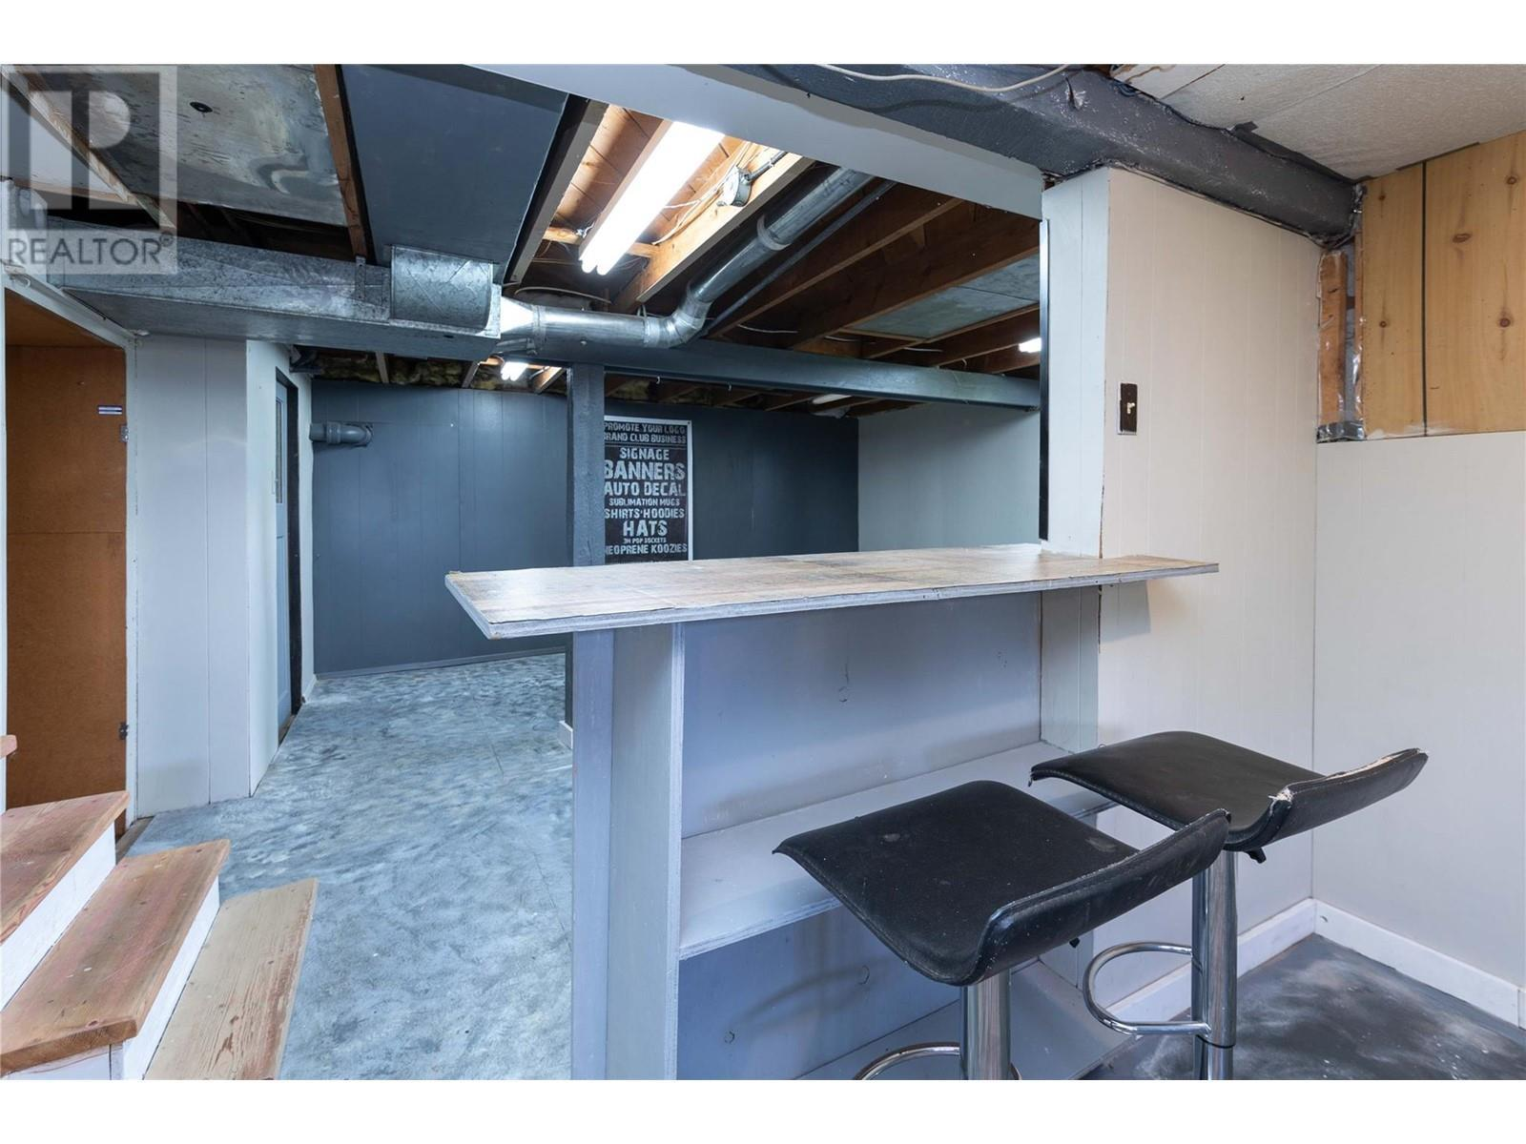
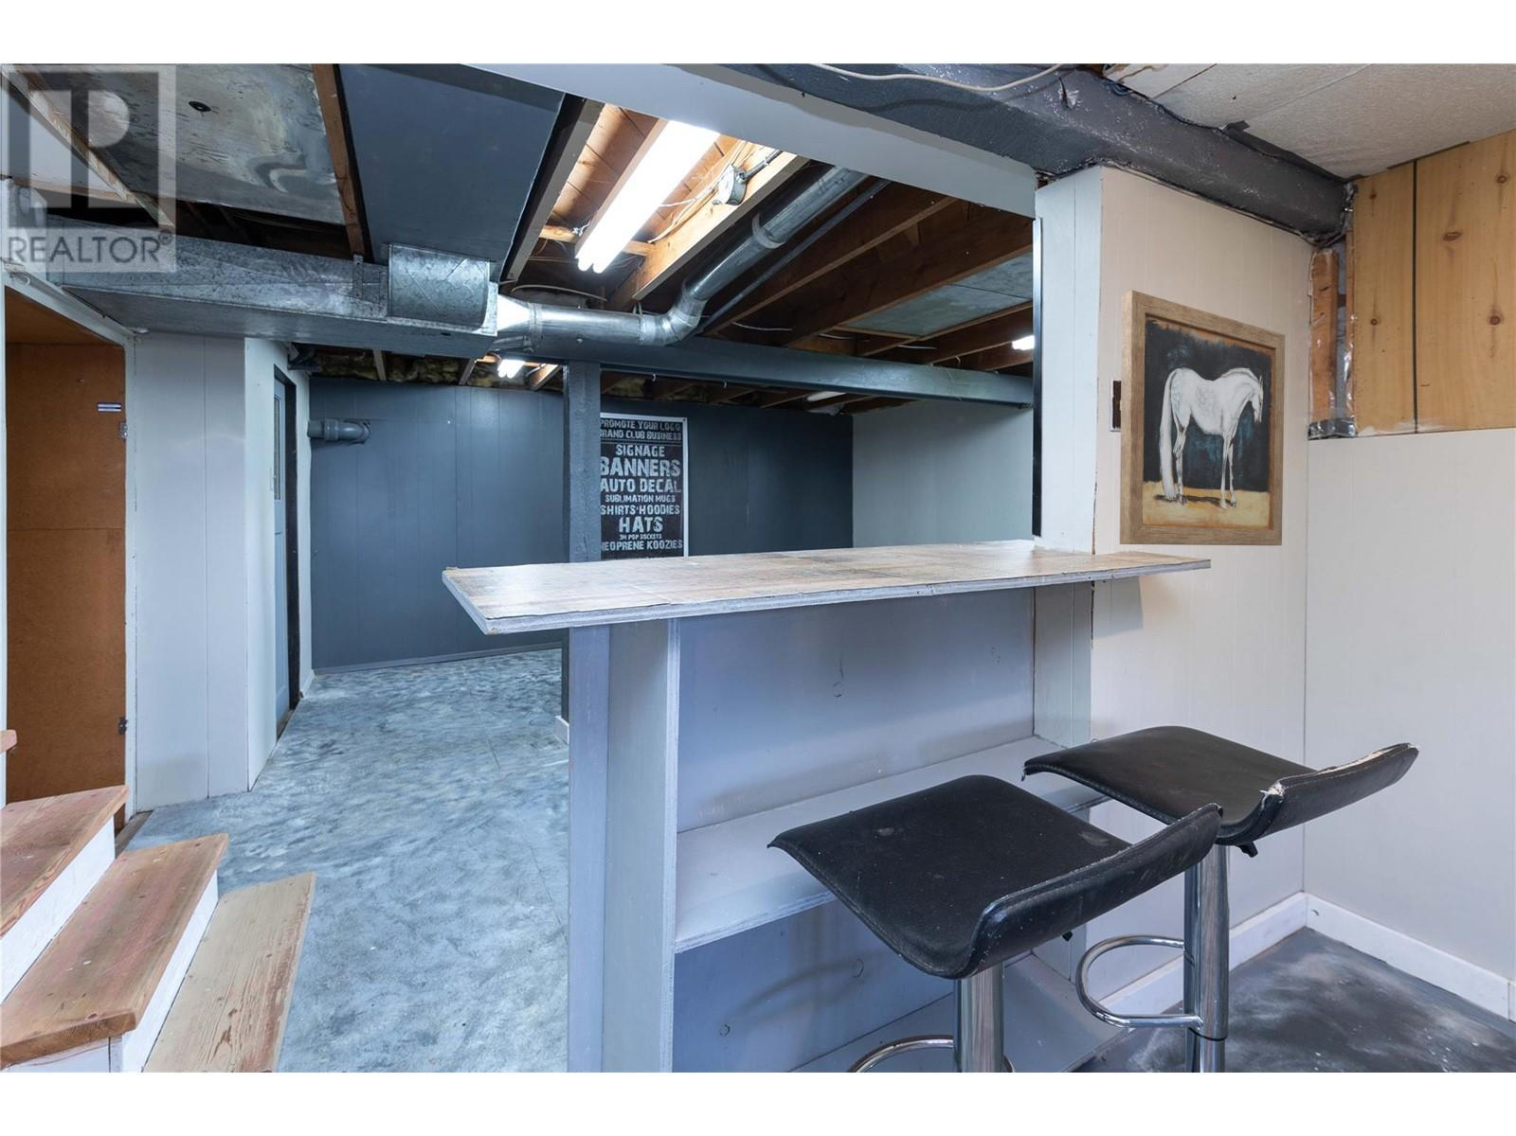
+ wall art [1118,290,1286,547]
